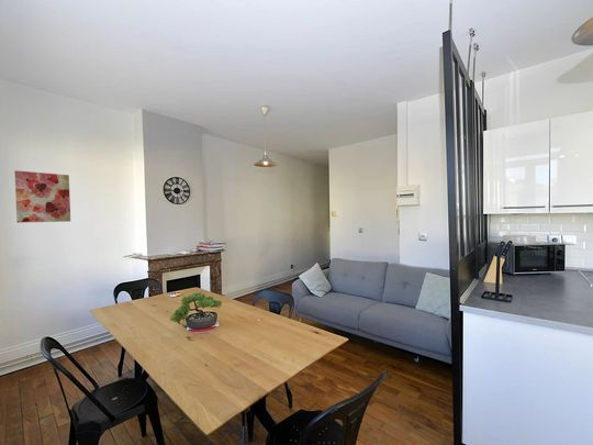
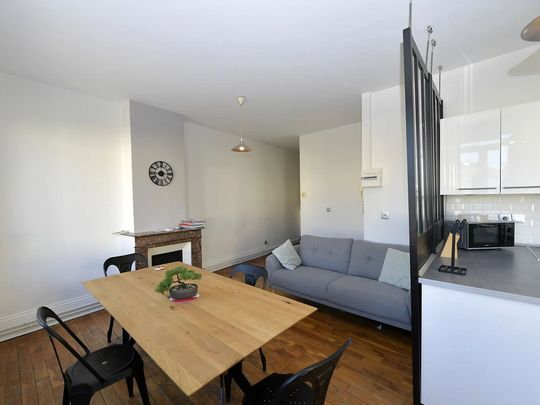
- wall art [13,169,71,223]
